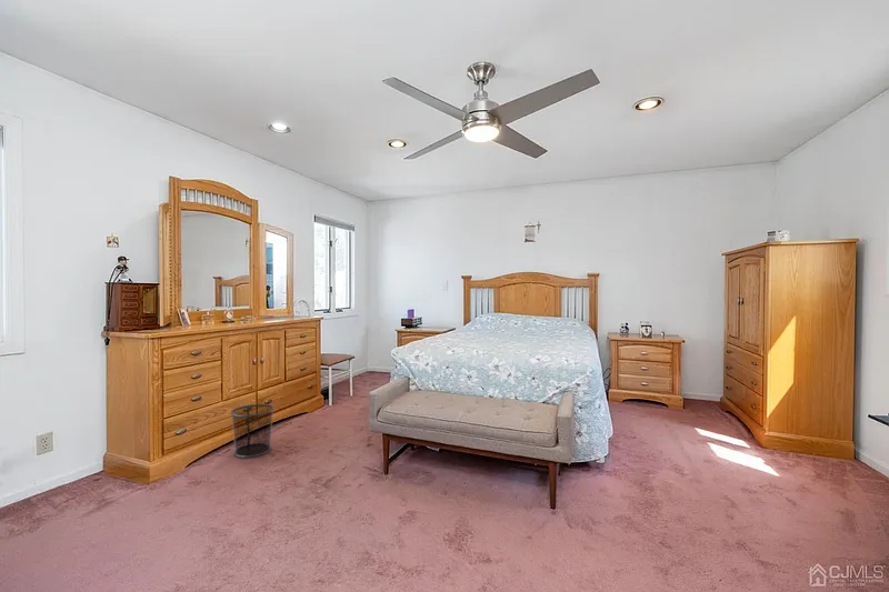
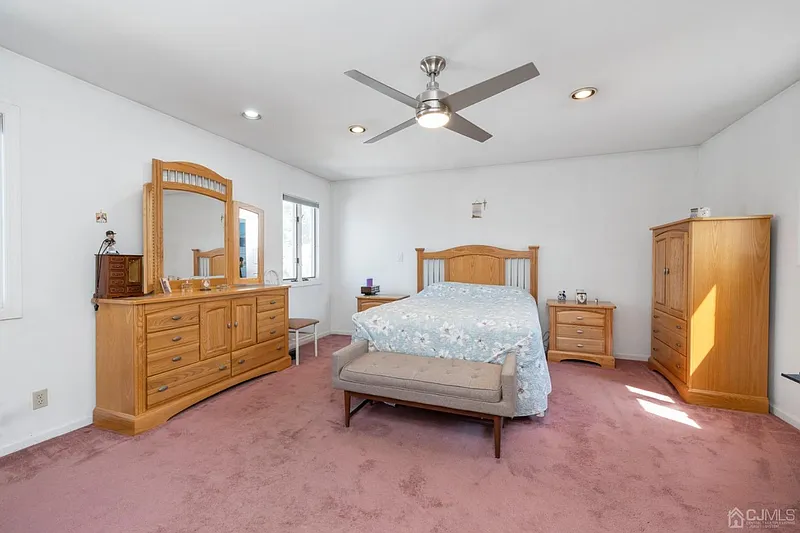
- waste bin [230,403,276,459]
